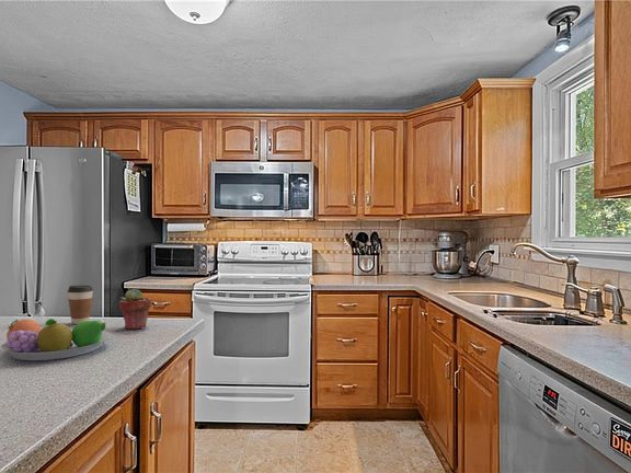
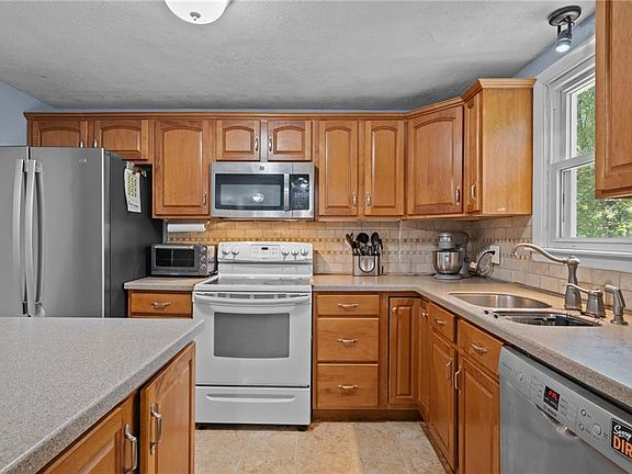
- coffee cup [67,285,94,325]
- potted succulent [118,288,152,331]
- fruit bowl [0,318,112,361]
